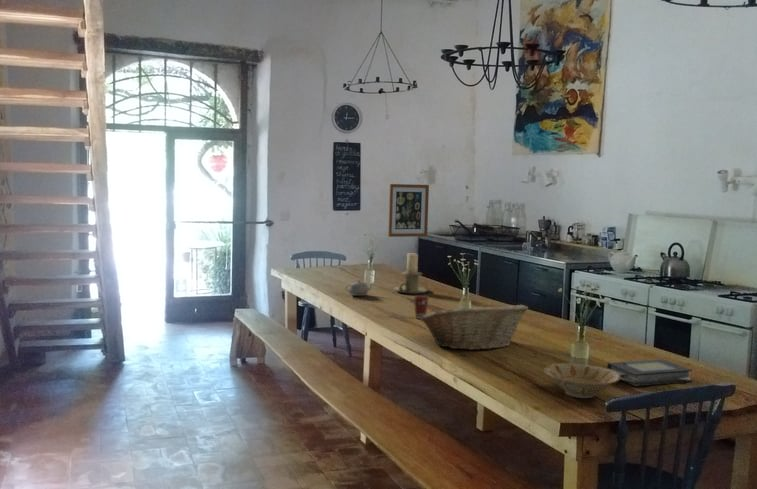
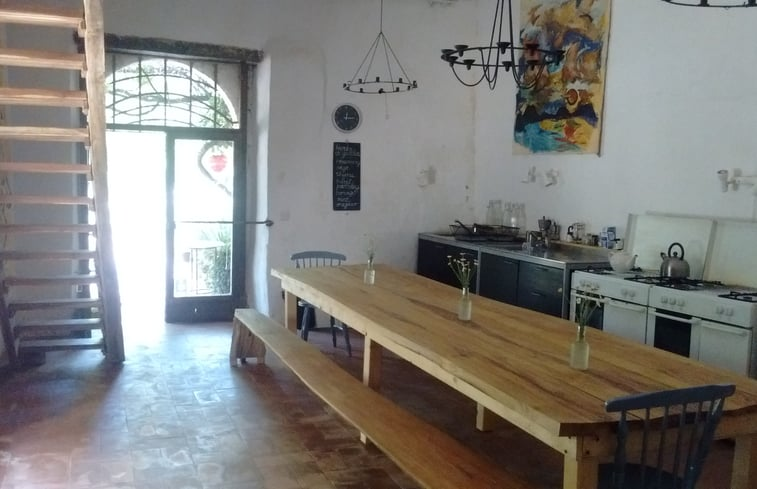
- teapot [344,279,374,297]
- wall art [387,183,430,238]
- fruit basket [420,302,529,351]
- coffee cup [412,294,430,320]
- book [606,358,693,387]
- bowl [543,362,621,399]
- candle holder [393,252,431,295]
